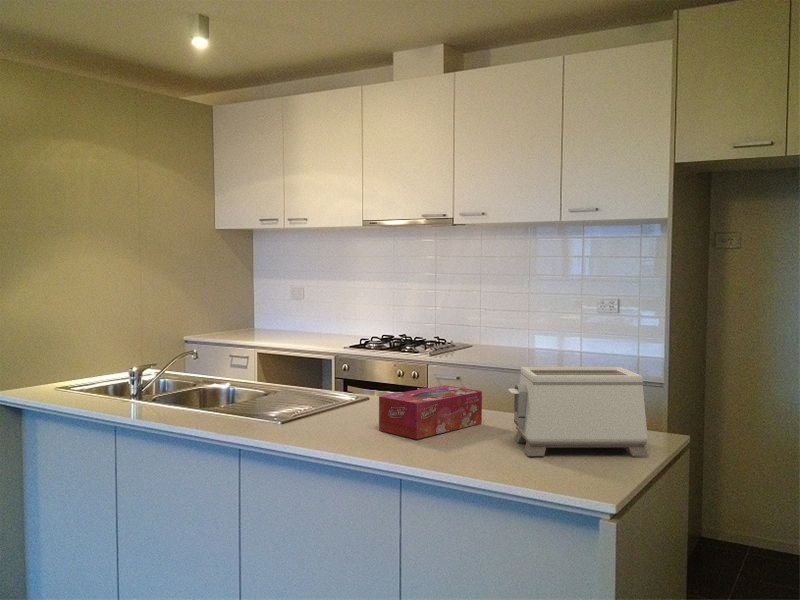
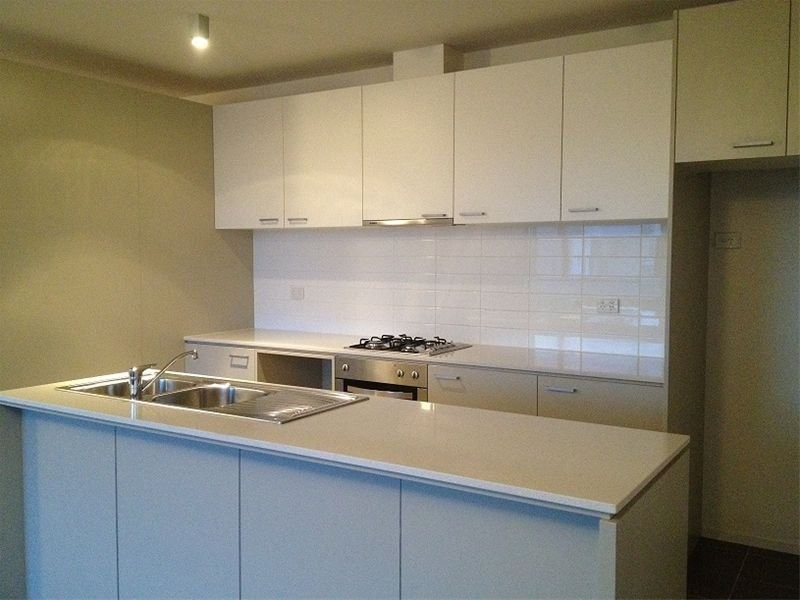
- tissue box [378,384,483,440]
- toaster [507,366,649,457]
